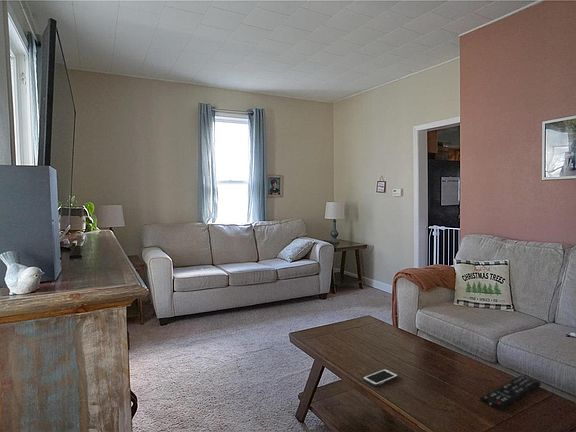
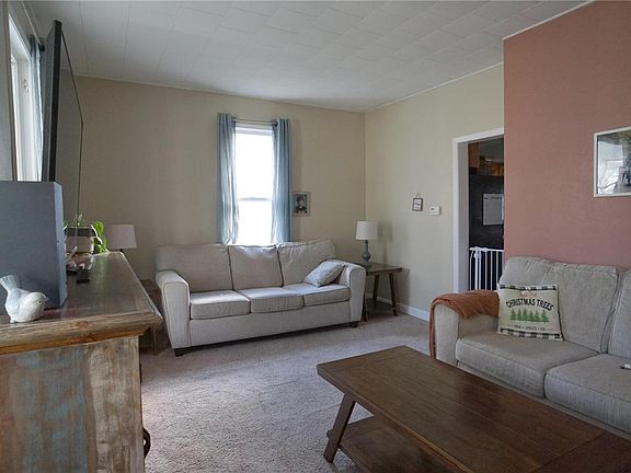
- remote control [480,374,542,411]
- cell phone [362,368,399,387]
